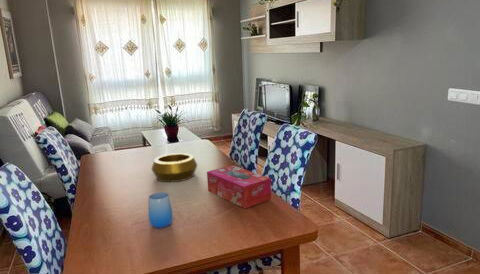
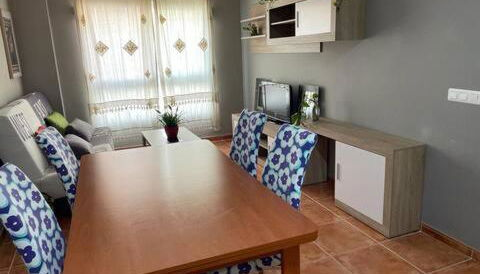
- tissue box [206,164,272,209]
- decorative bowl [151,152,198,183]
- cup [147,191,174,229]
